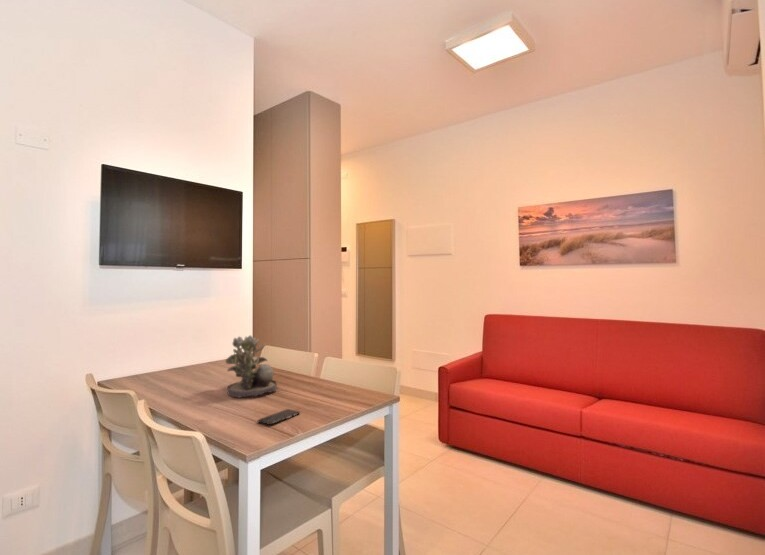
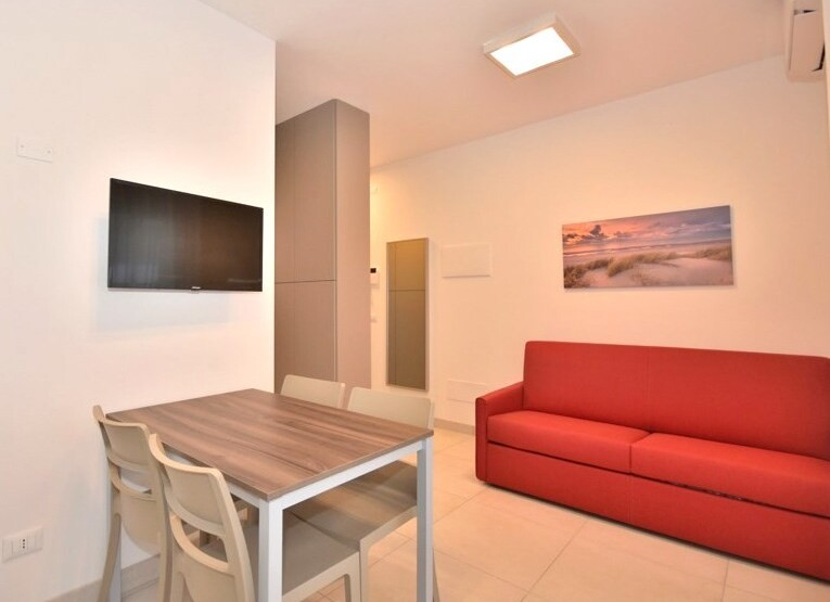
- smartphone [257,408,301,426]
- succulent plant [224,334,278,399]
